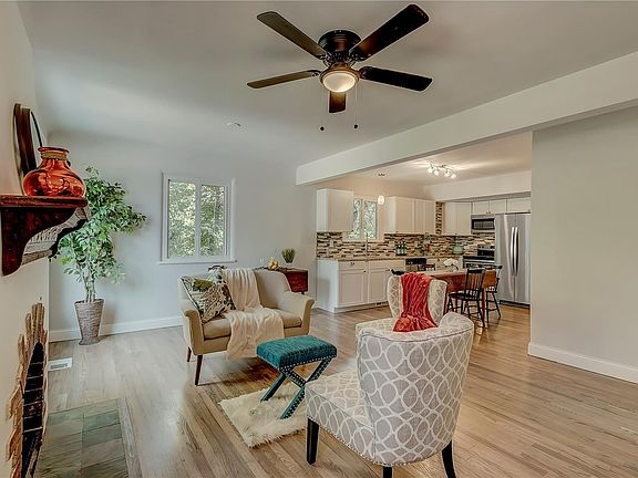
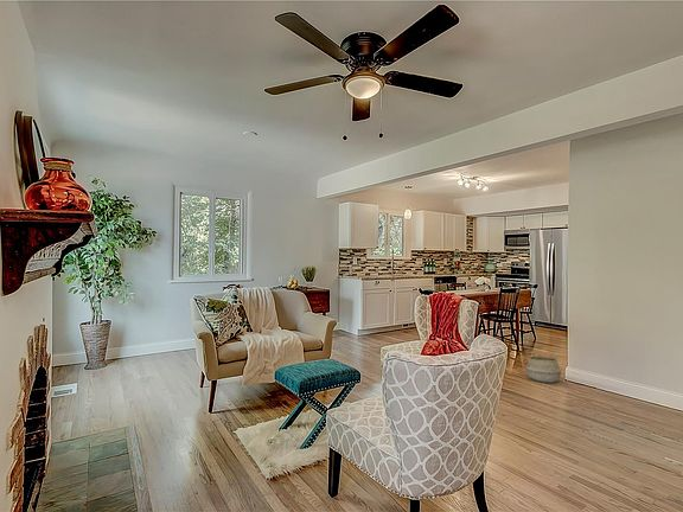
+ woven basket [524,351,562,384]
